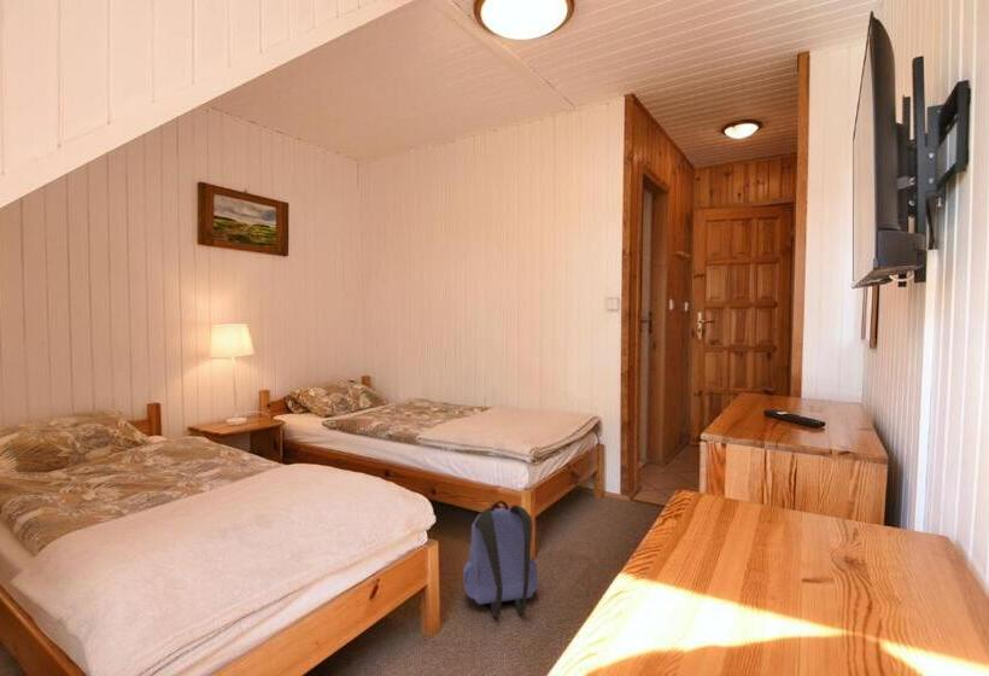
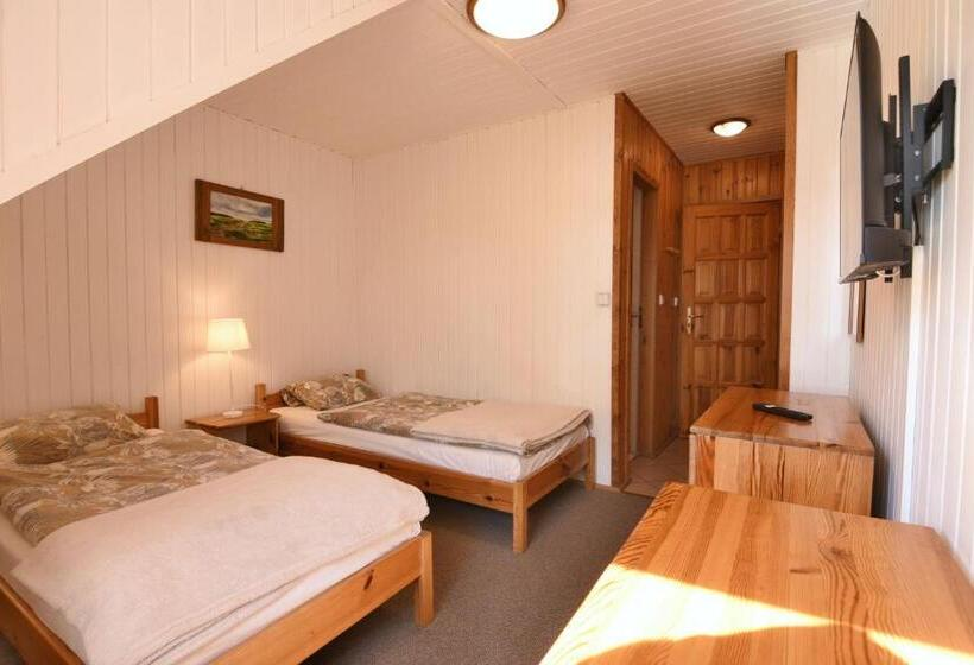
- backpack [462,500,539,619]
